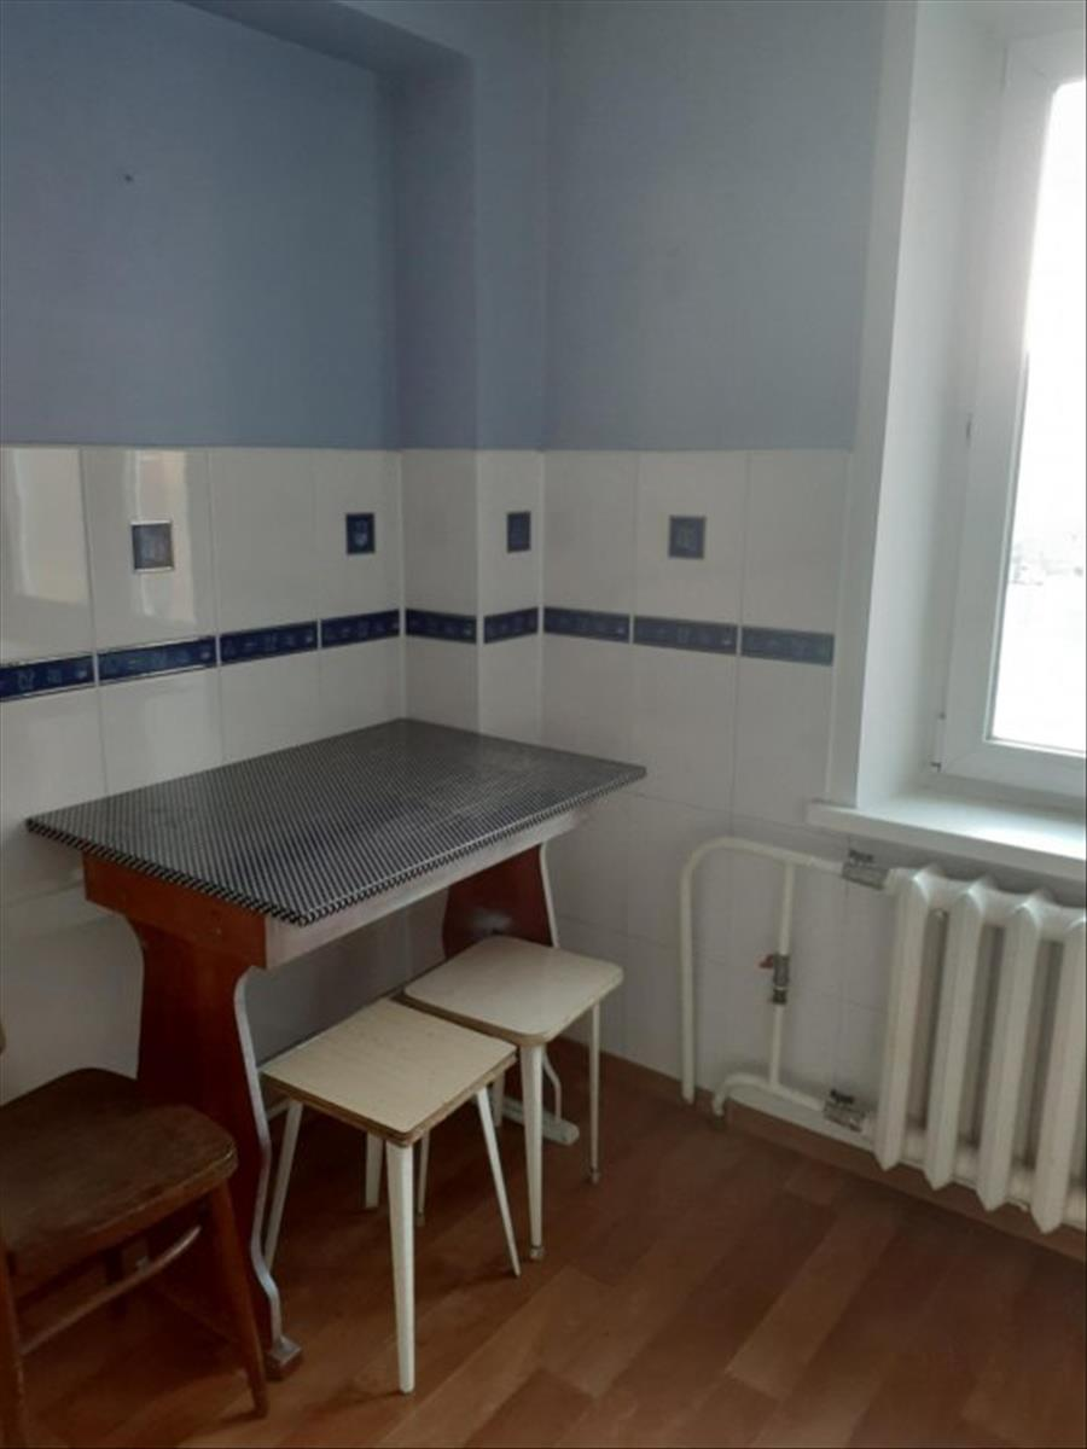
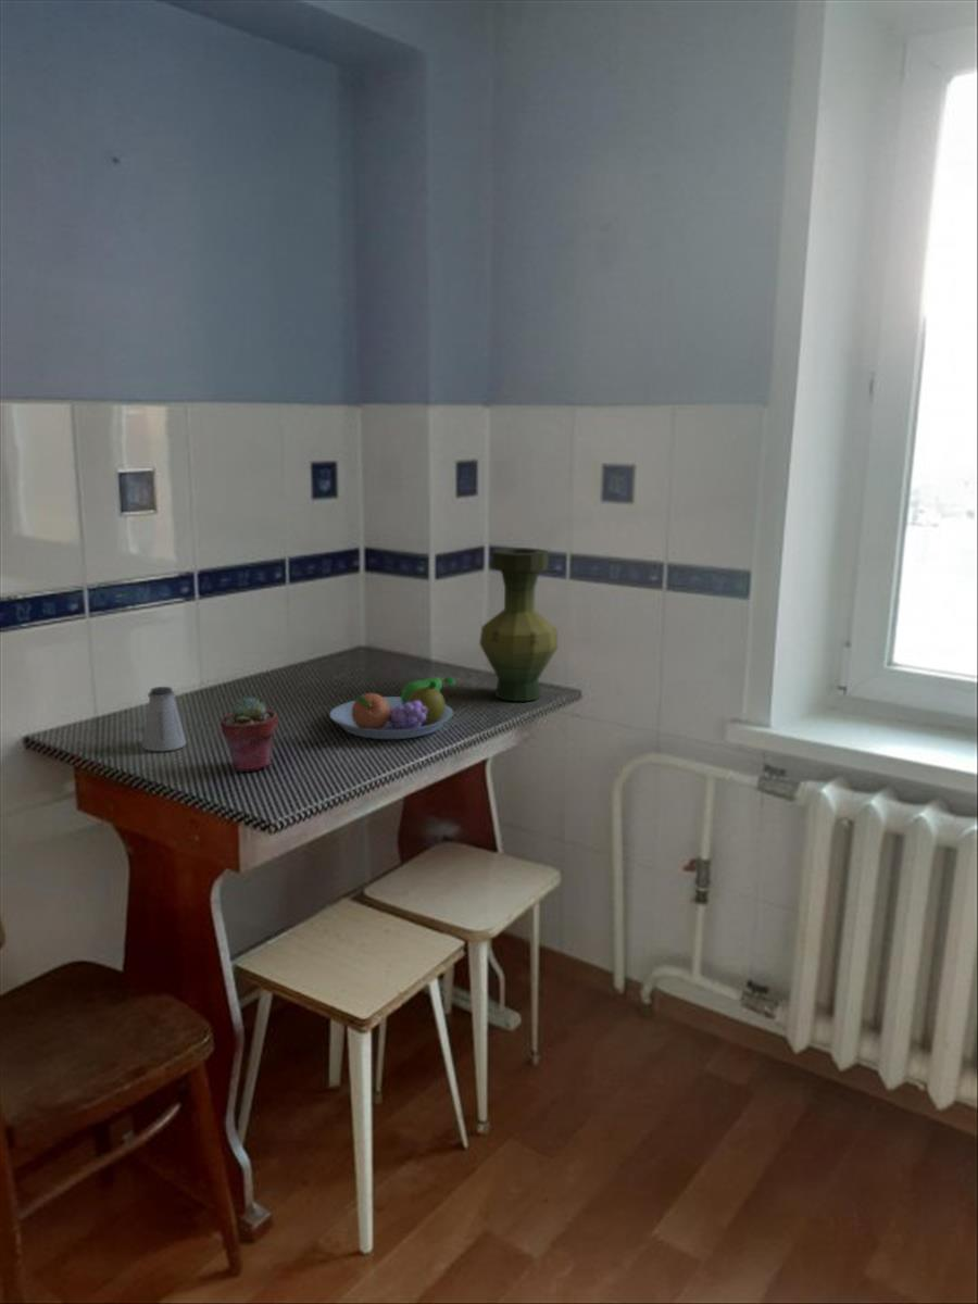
+ saltshaker [141,686,188,752]
+ potted succulent [220,694,278,773]
+ vase [478,547,560,702]
+ fruit bowl [329,676,456,740]
